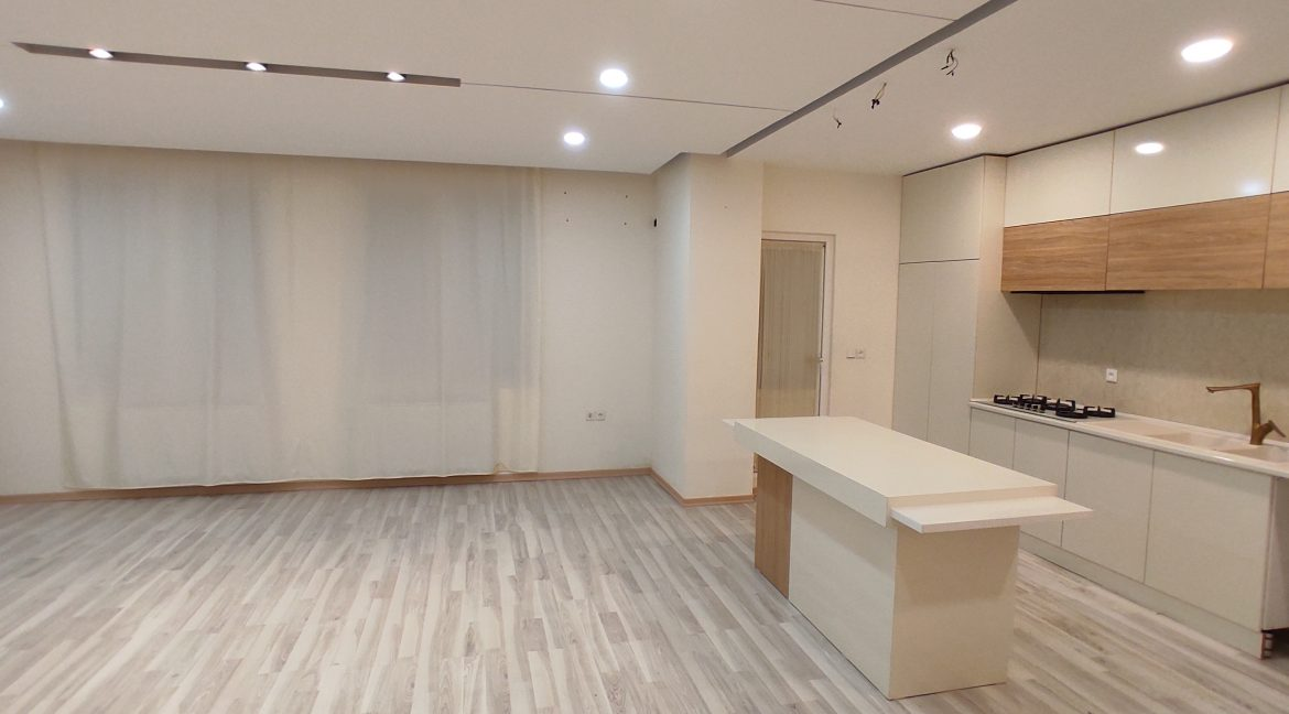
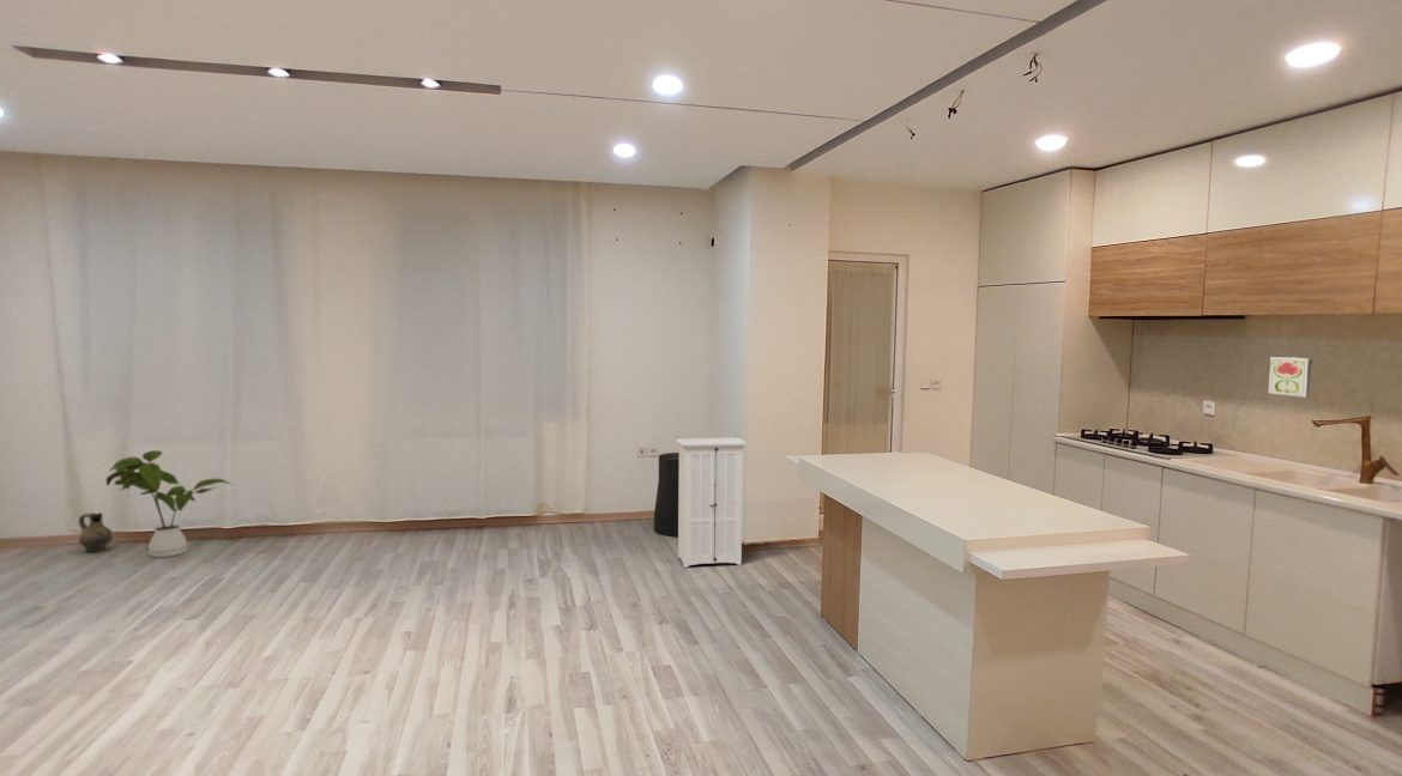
+ ceramic jug [78,511,115,553]
+ house plant [104,449,234,559]
+ storage cabinet [675,435,748,569]
+ trash can [653,451,679,538]
+ decorative tile [1268,354,1313,399]
